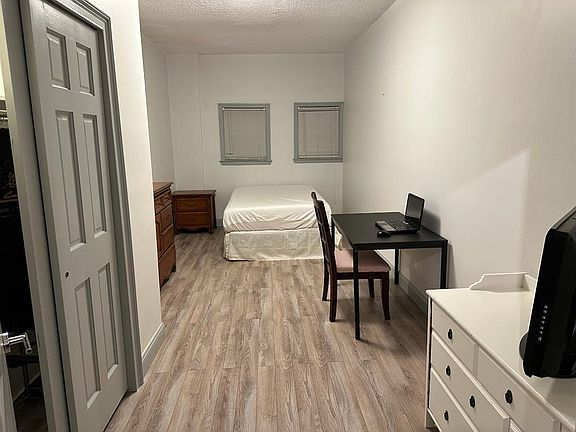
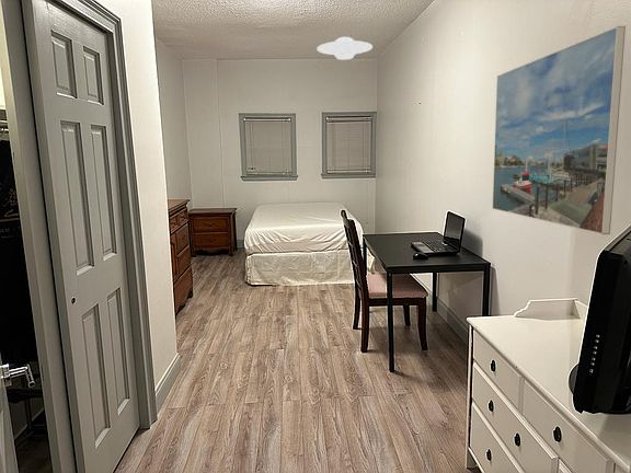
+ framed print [492,25,627,235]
+ ceiling light [316,36,374,60]
